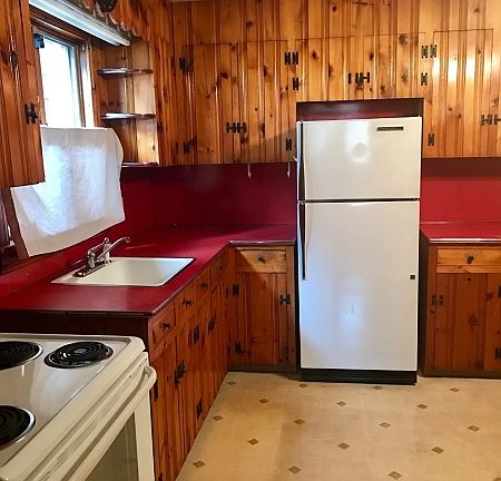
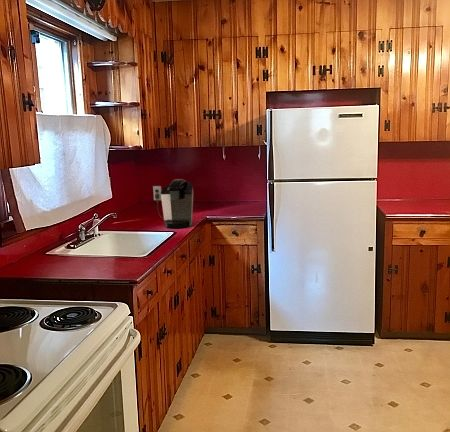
+ coffee maker [152,178,194,229]
